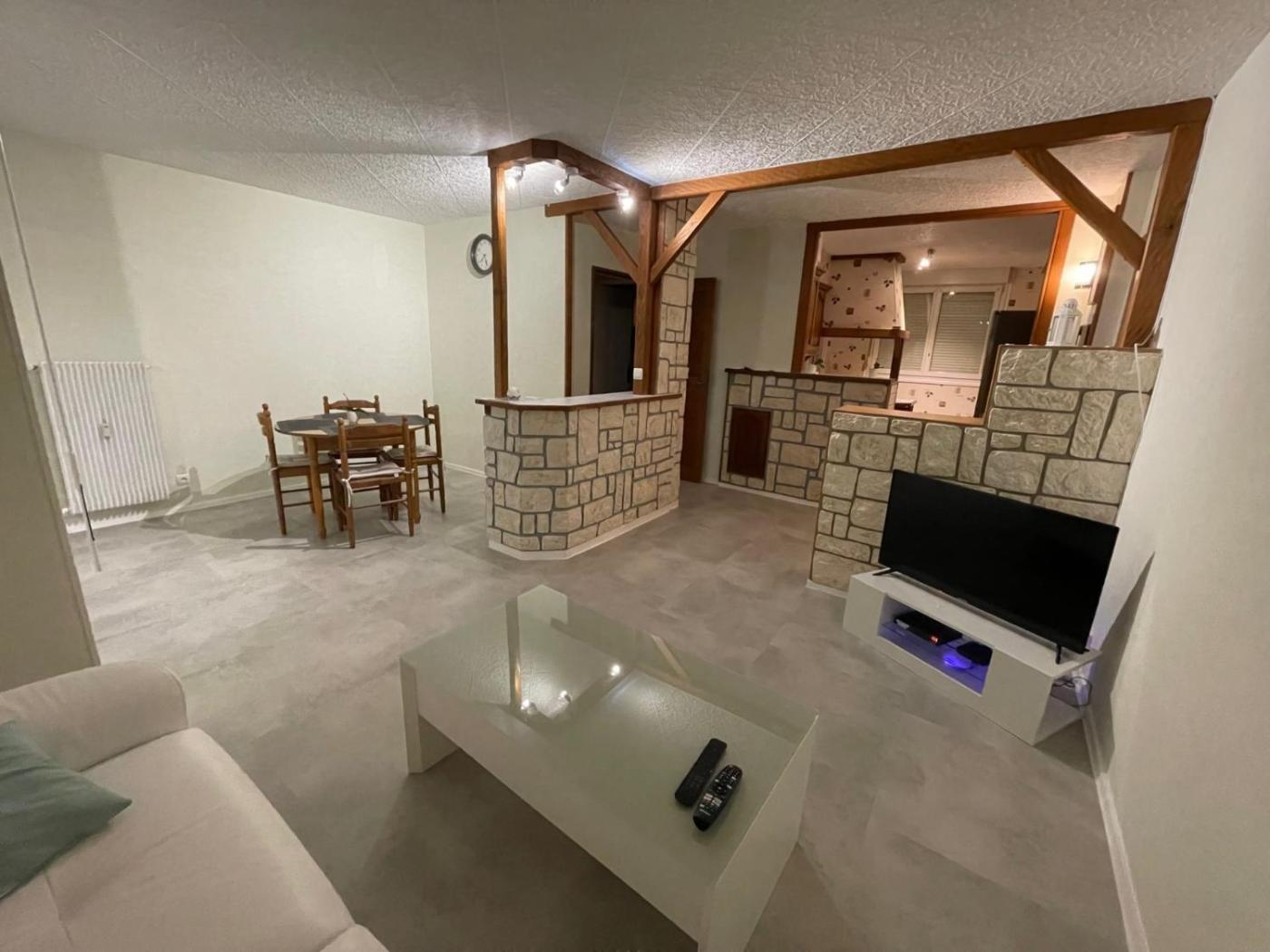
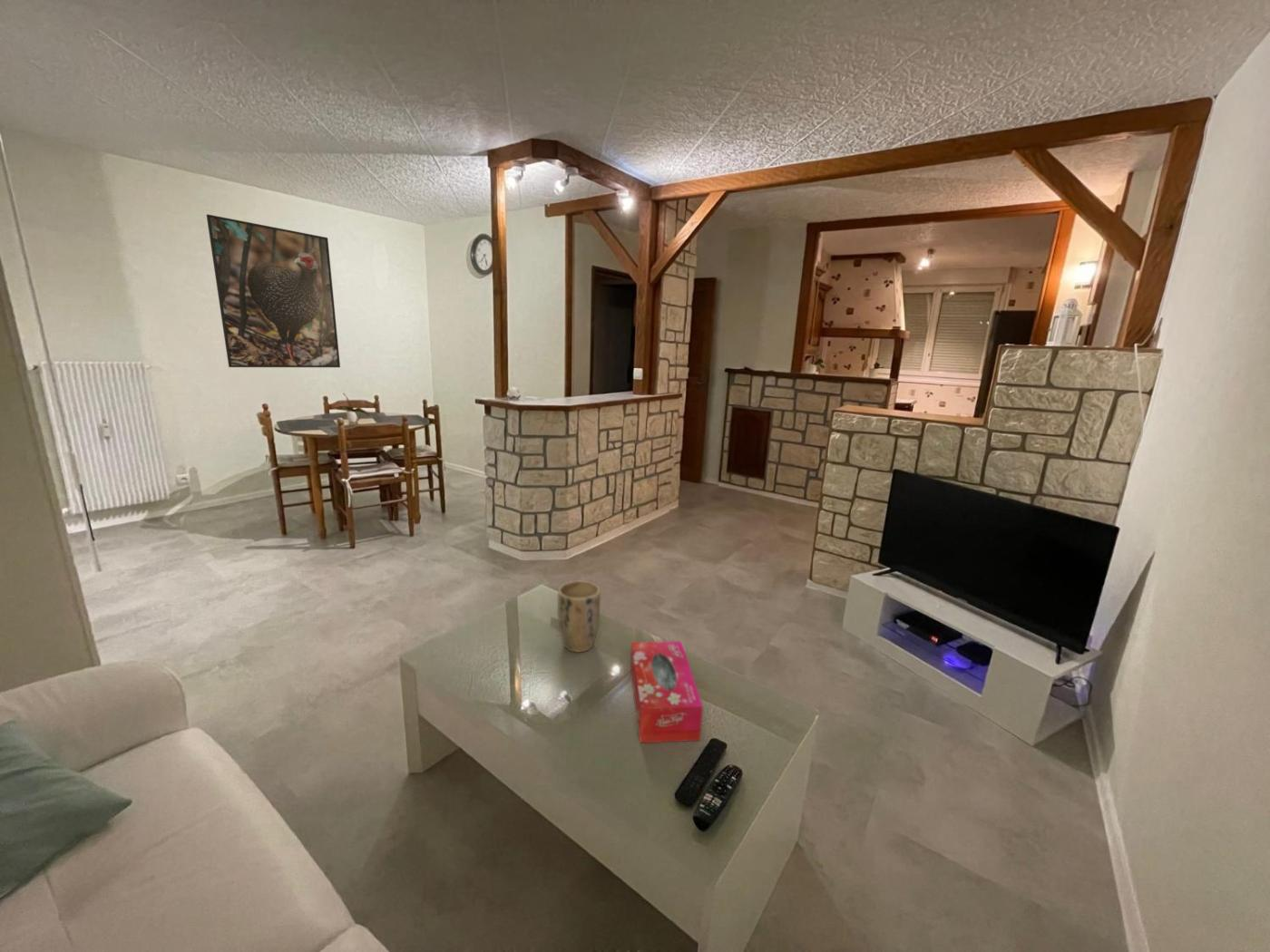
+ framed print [206,213,341,368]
+ tissue box [630,640,704,743]
+ plant pot [557,580,601,653]
